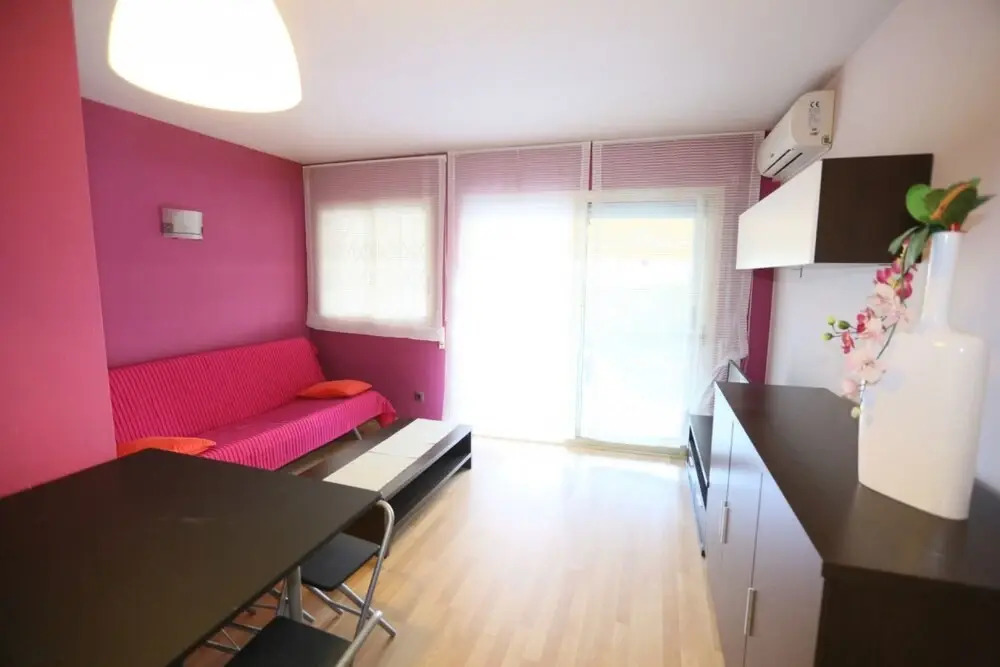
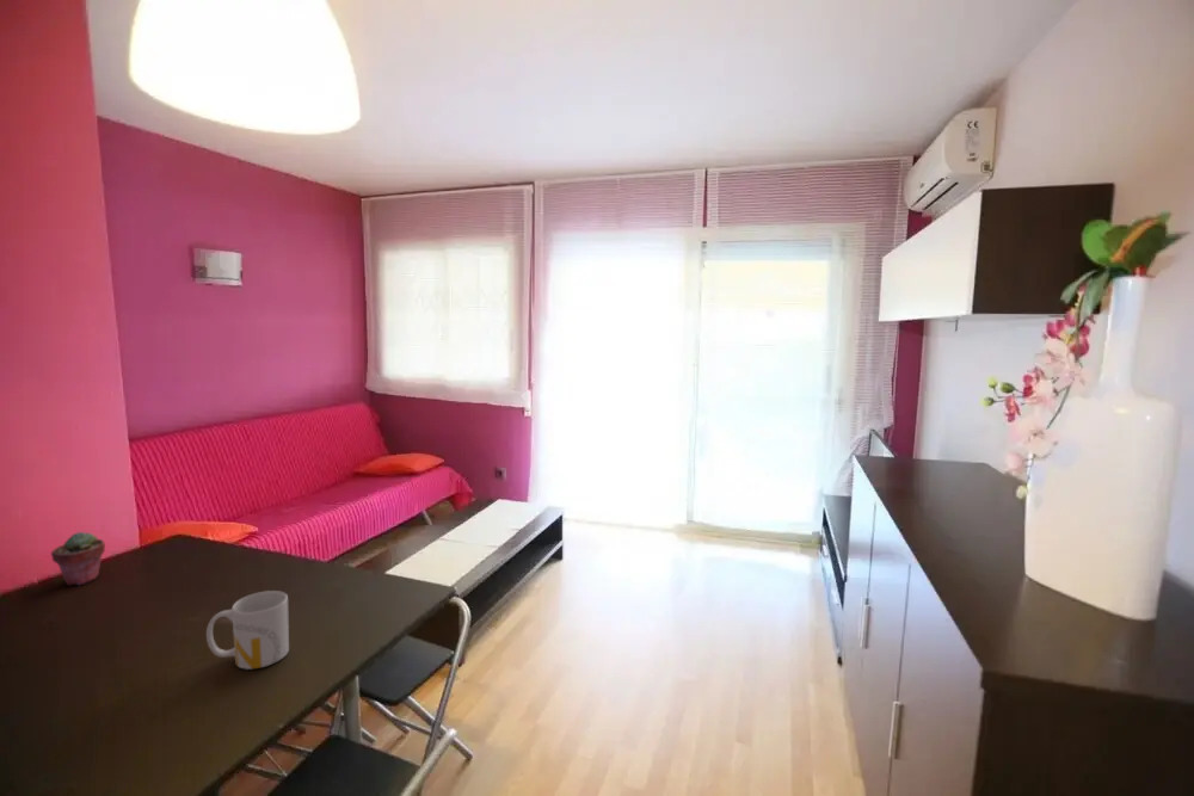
+ mug [205,590,290,671]
+ potted succulent [50,531,106,587]
